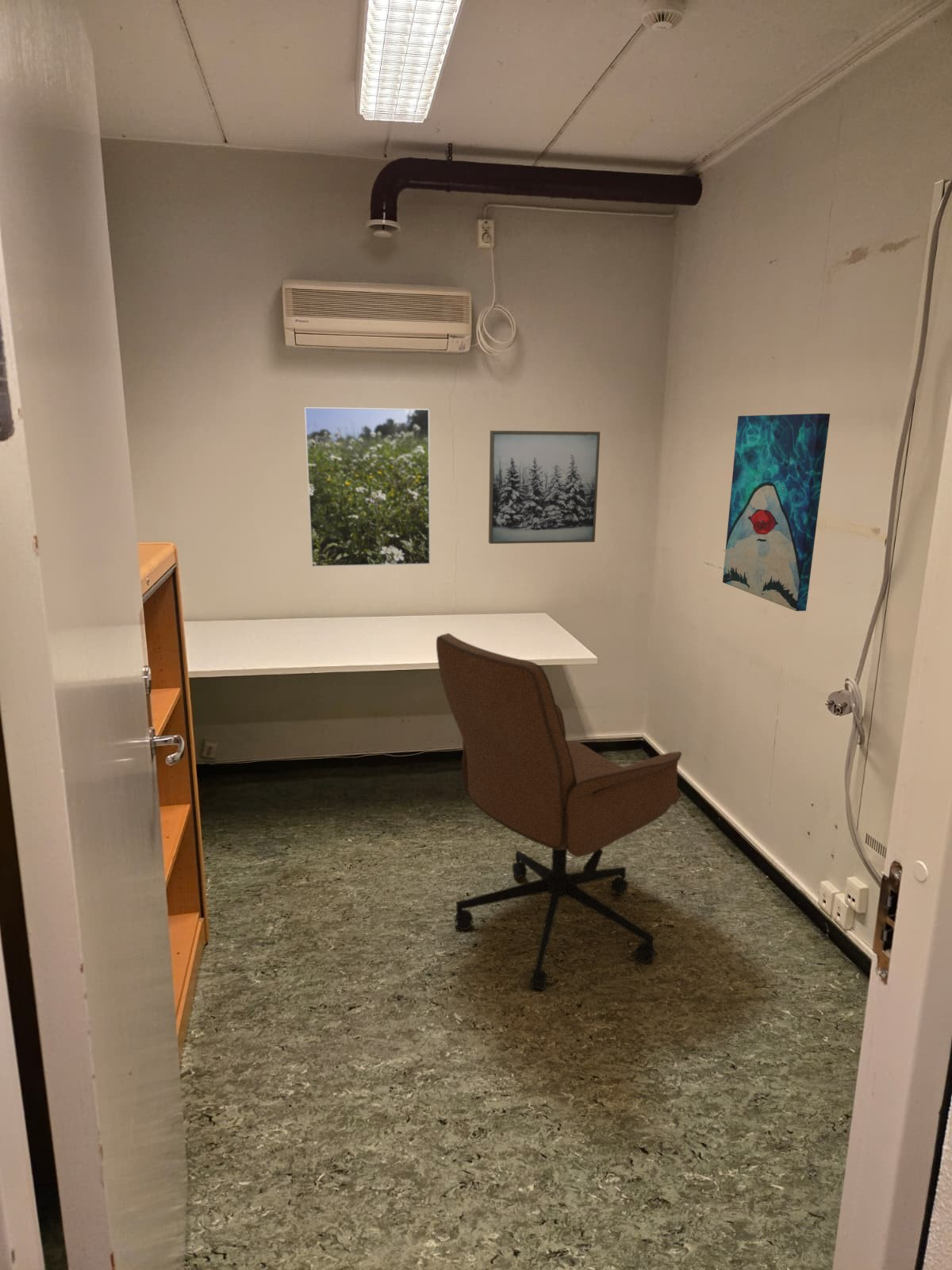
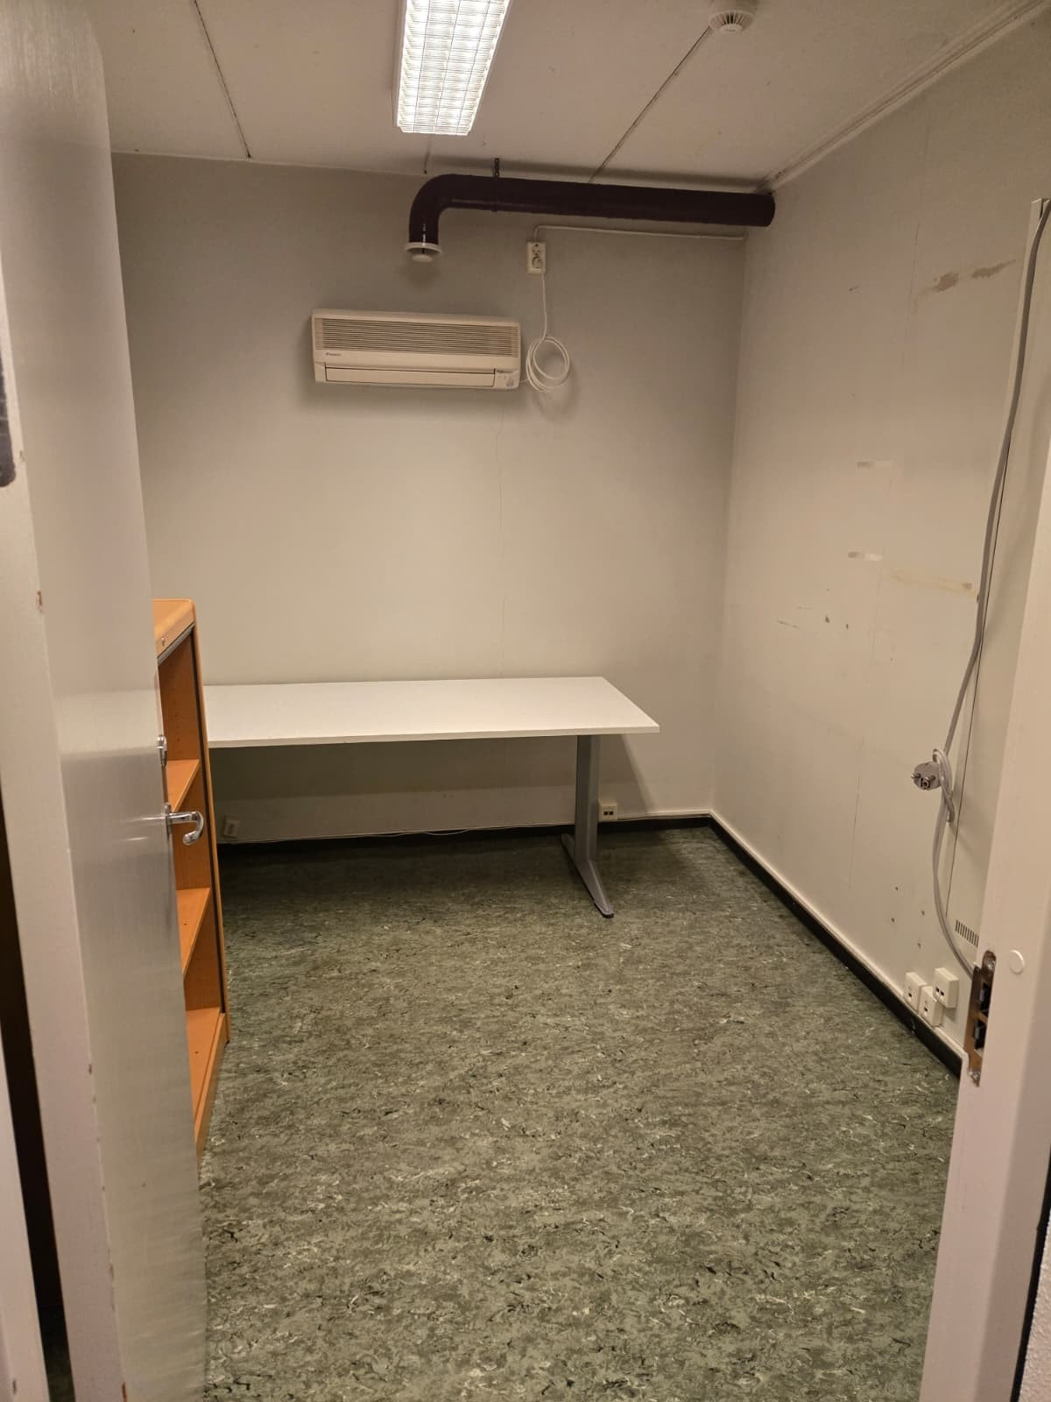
- wall art [488,430,601,545]
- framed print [304,406,431,568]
- wall art [722,413,831,612]
- office chair [436,633,682,991]
